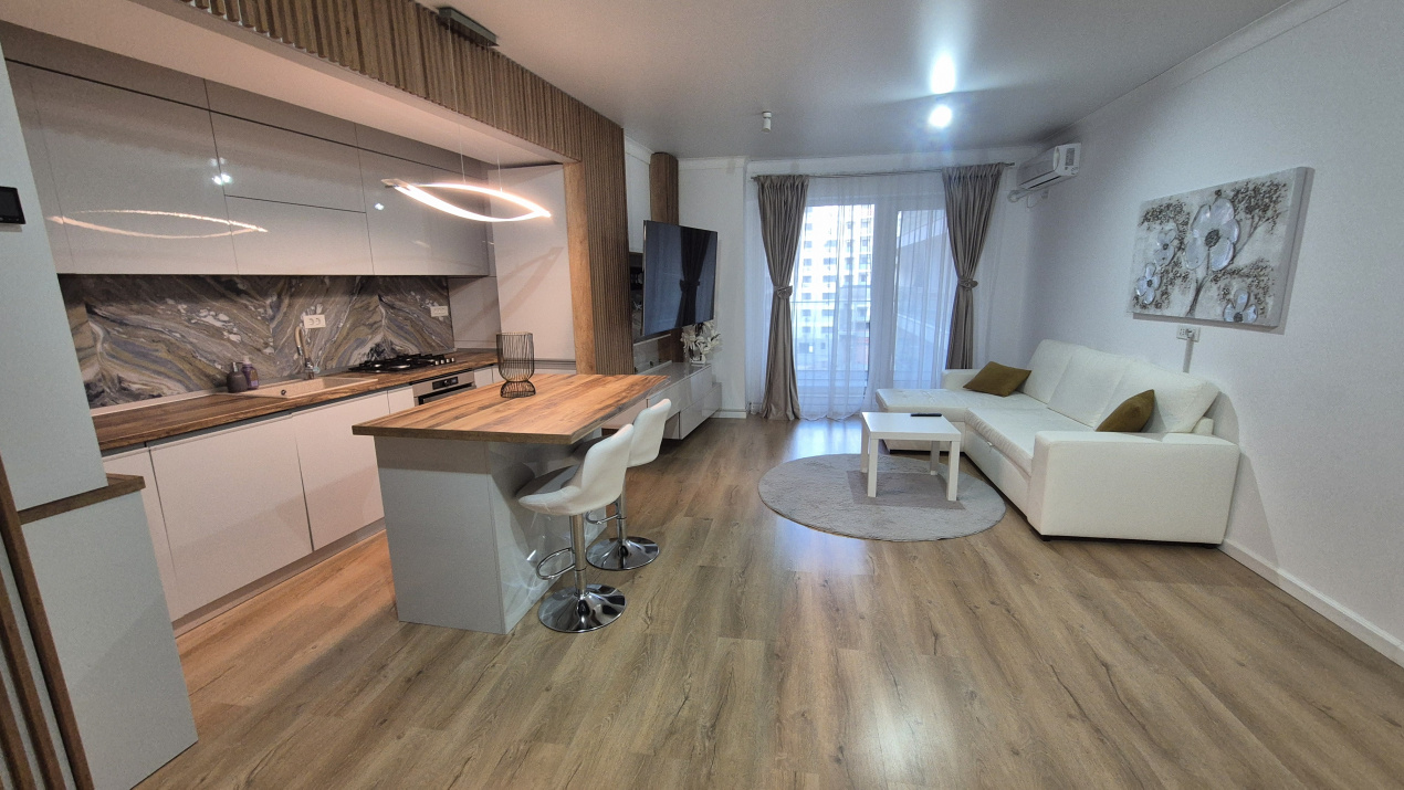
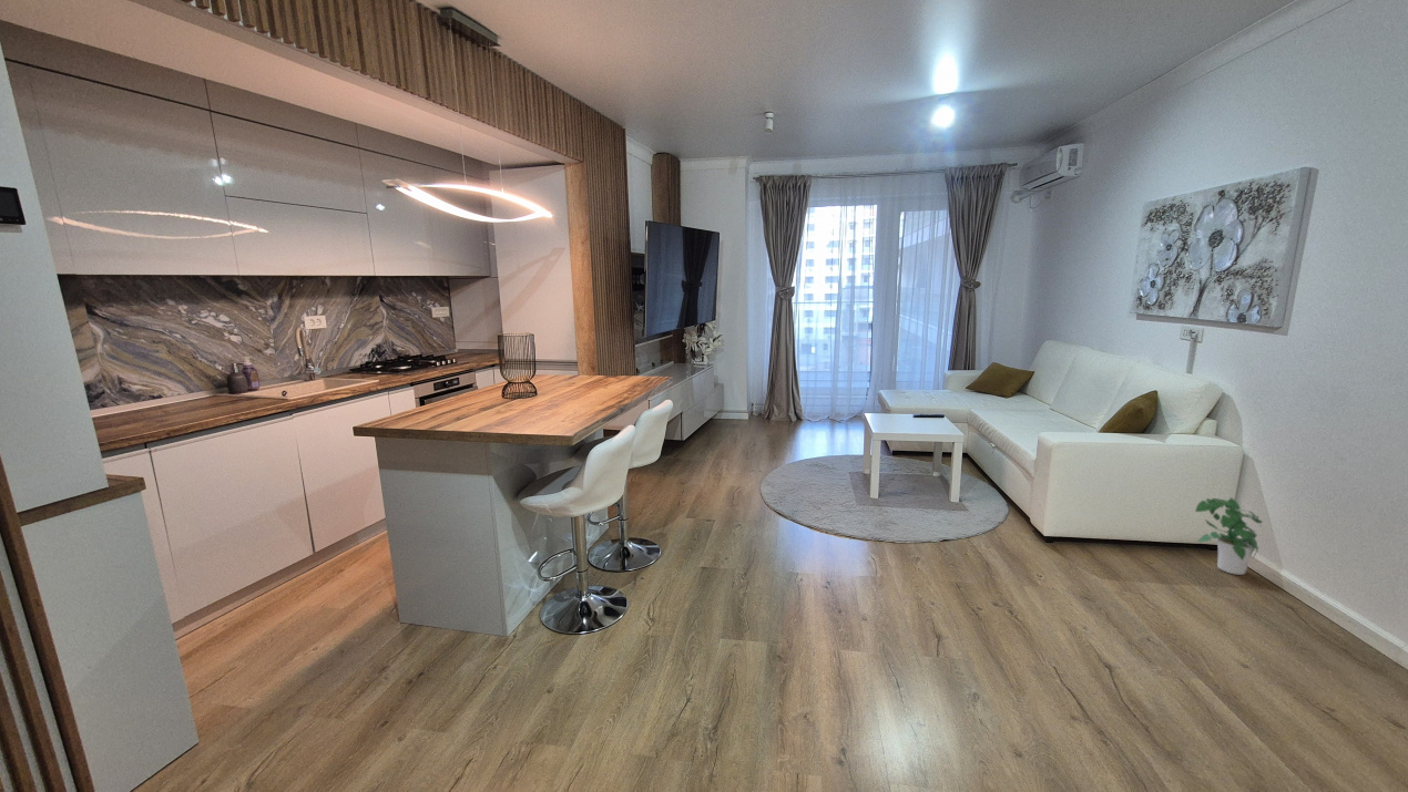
+ potted plant [1194,496,1264,576]
